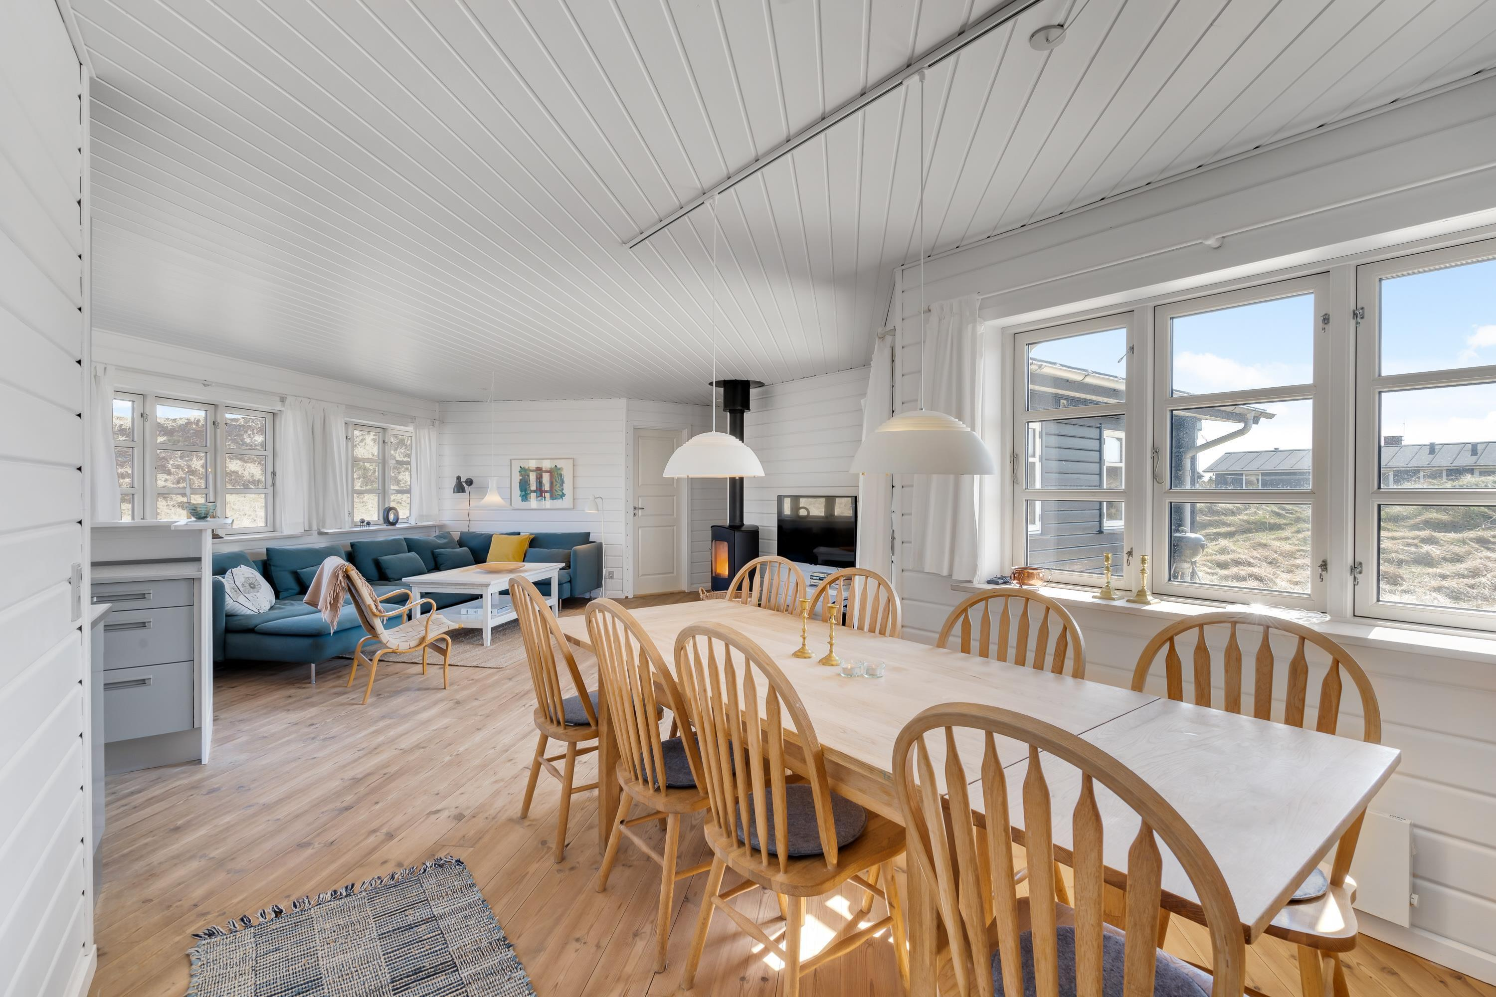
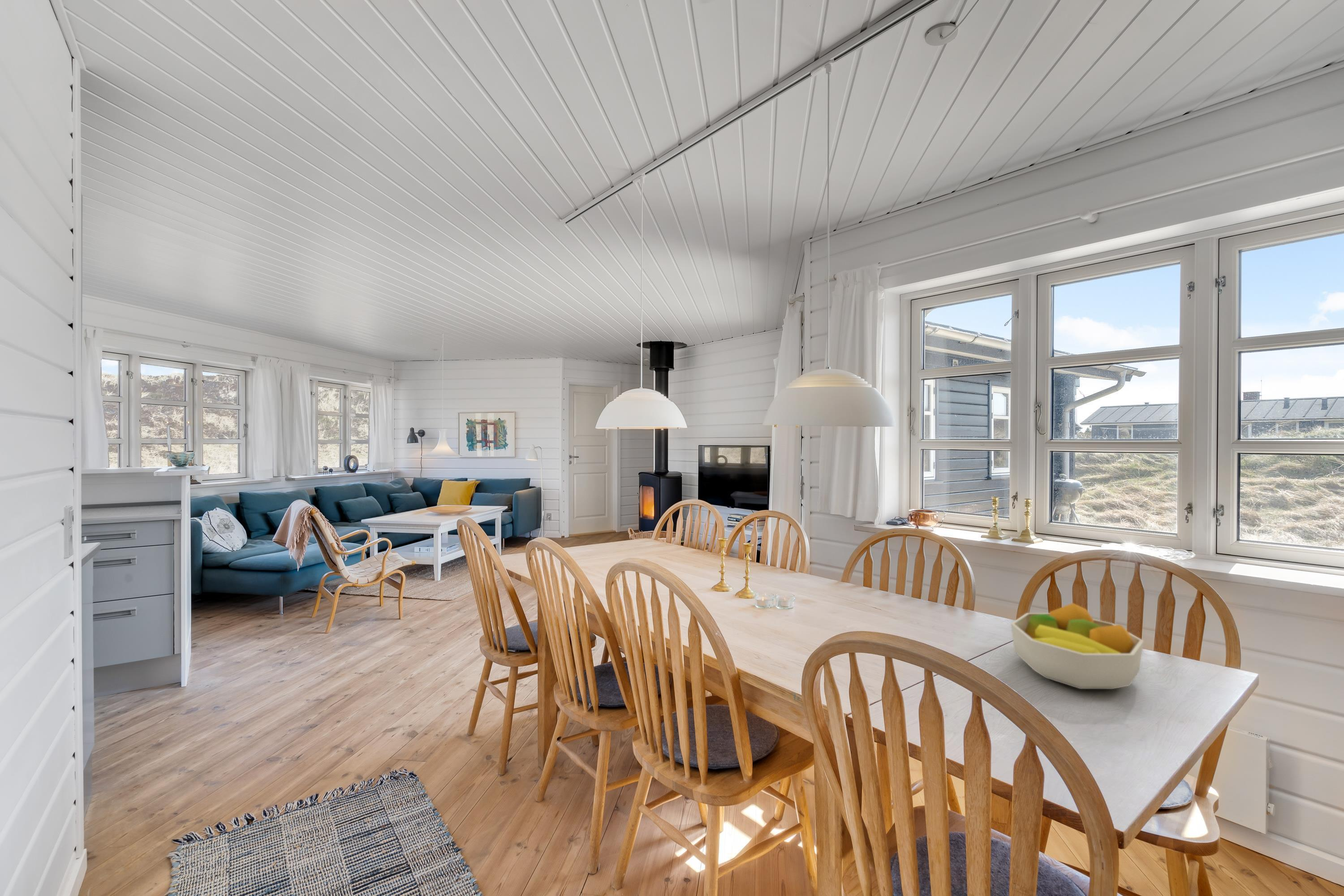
+ fruit bowl [1010,603,1144,689]
